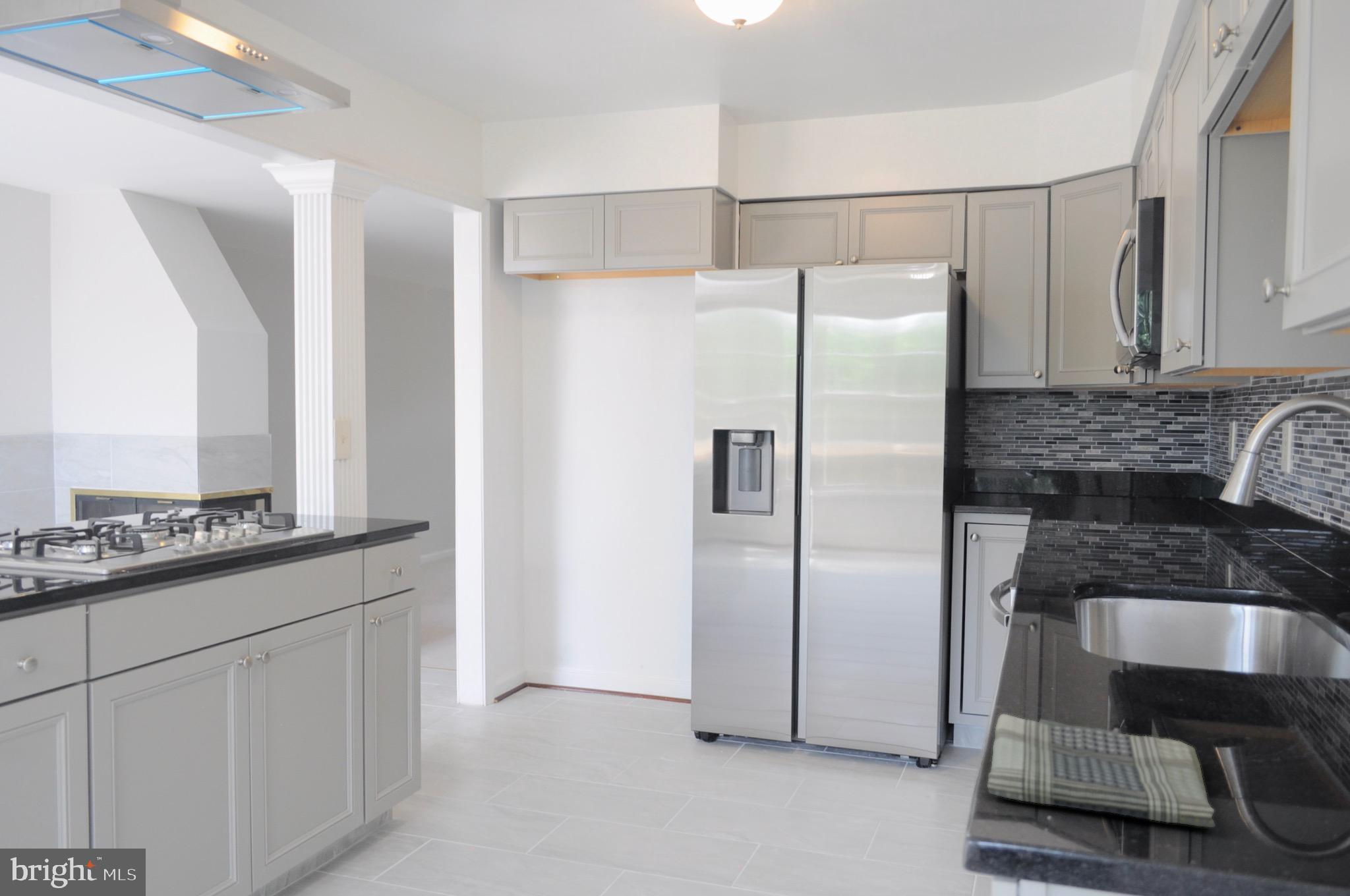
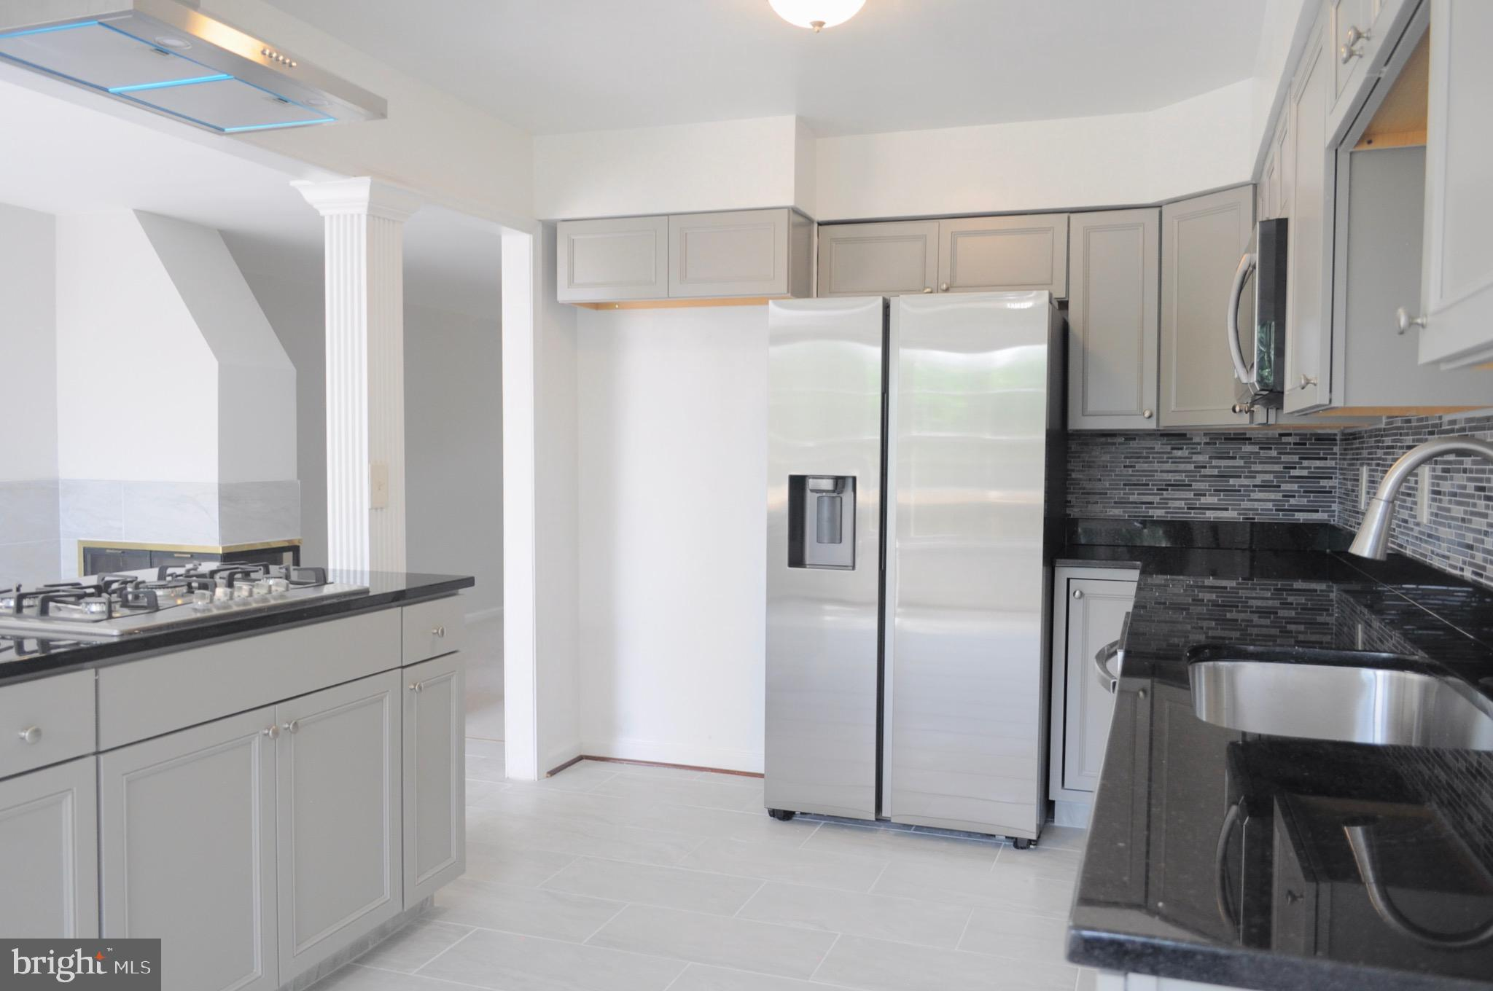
- dish towel [987,714,1216,828]
